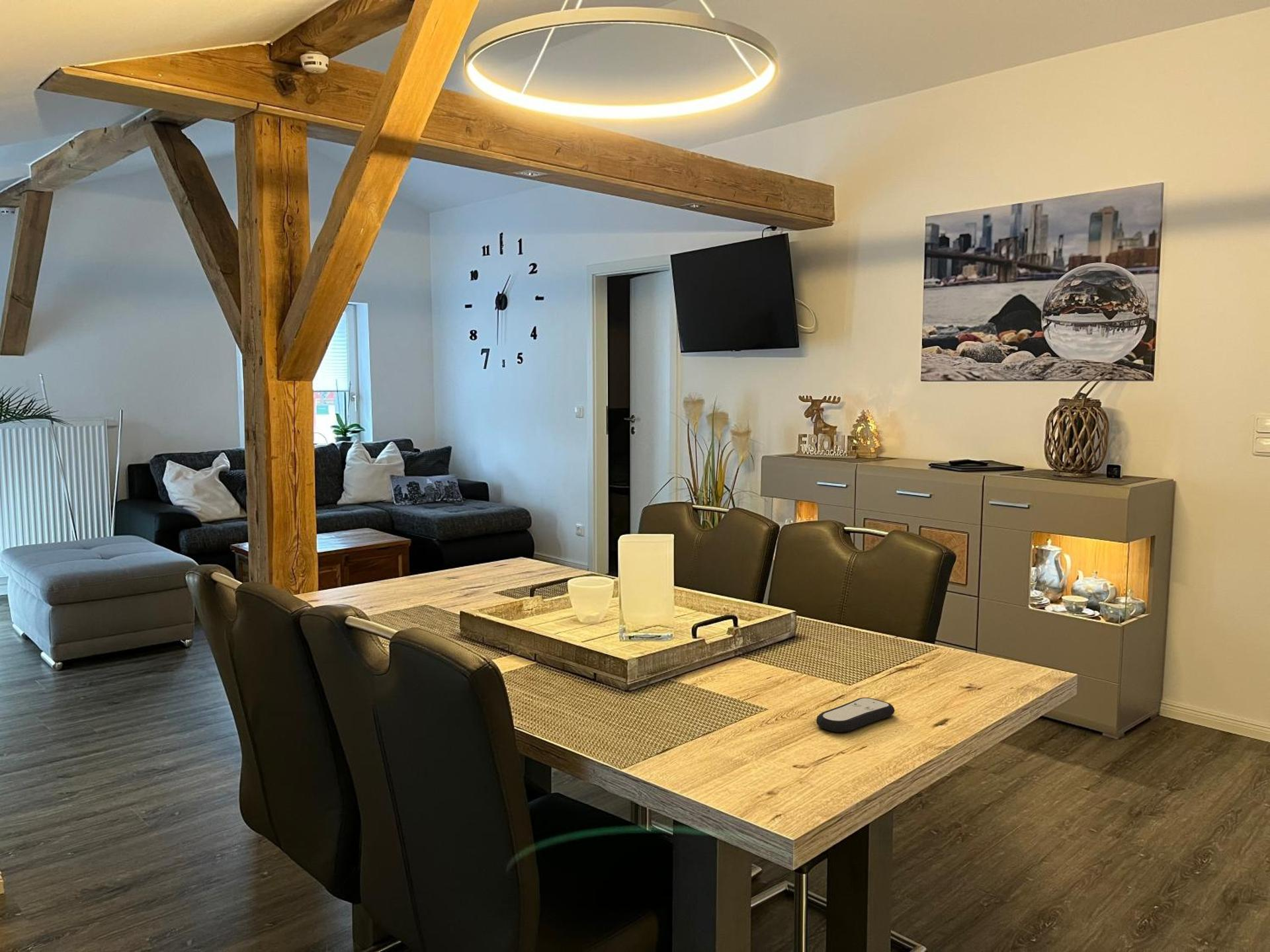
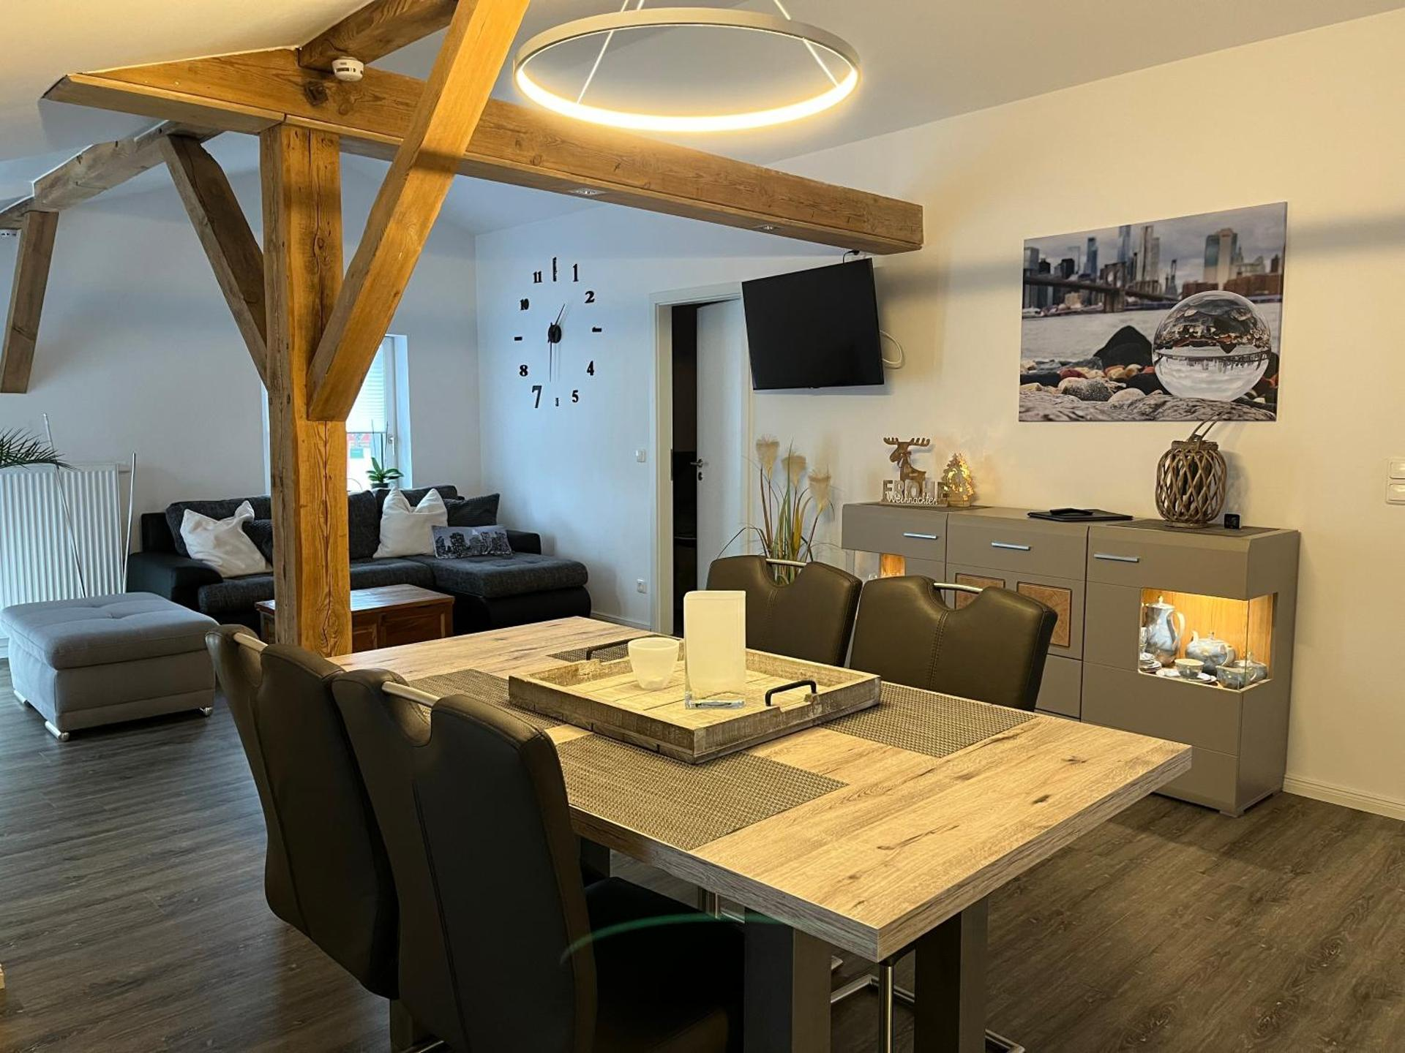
- remote control [816,697,896,733]
